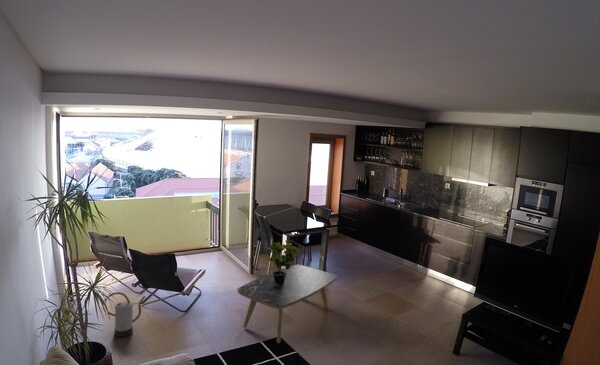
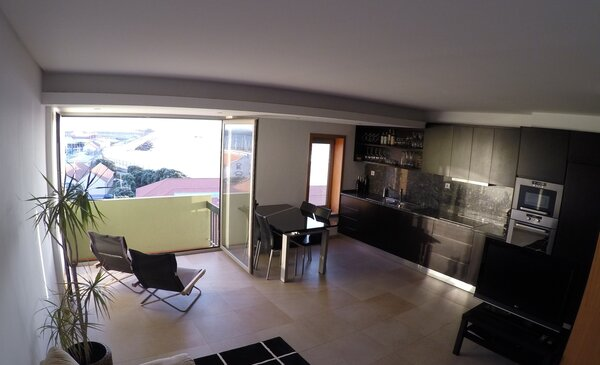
- watering can [102,291,147,338]
- potted plant [267,239,301,284]
- coffee table [237,264,338,344]
